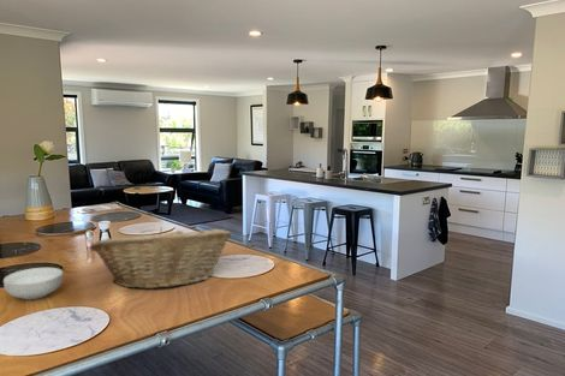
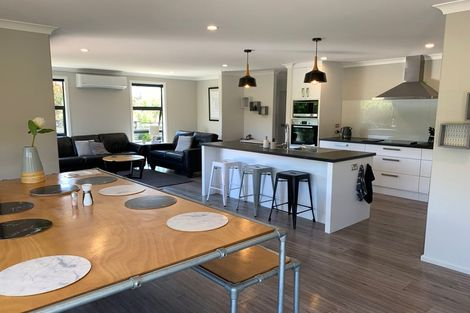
- fruit basket [89,226,232,290]
- cereal bowl [2,267,65,300]
